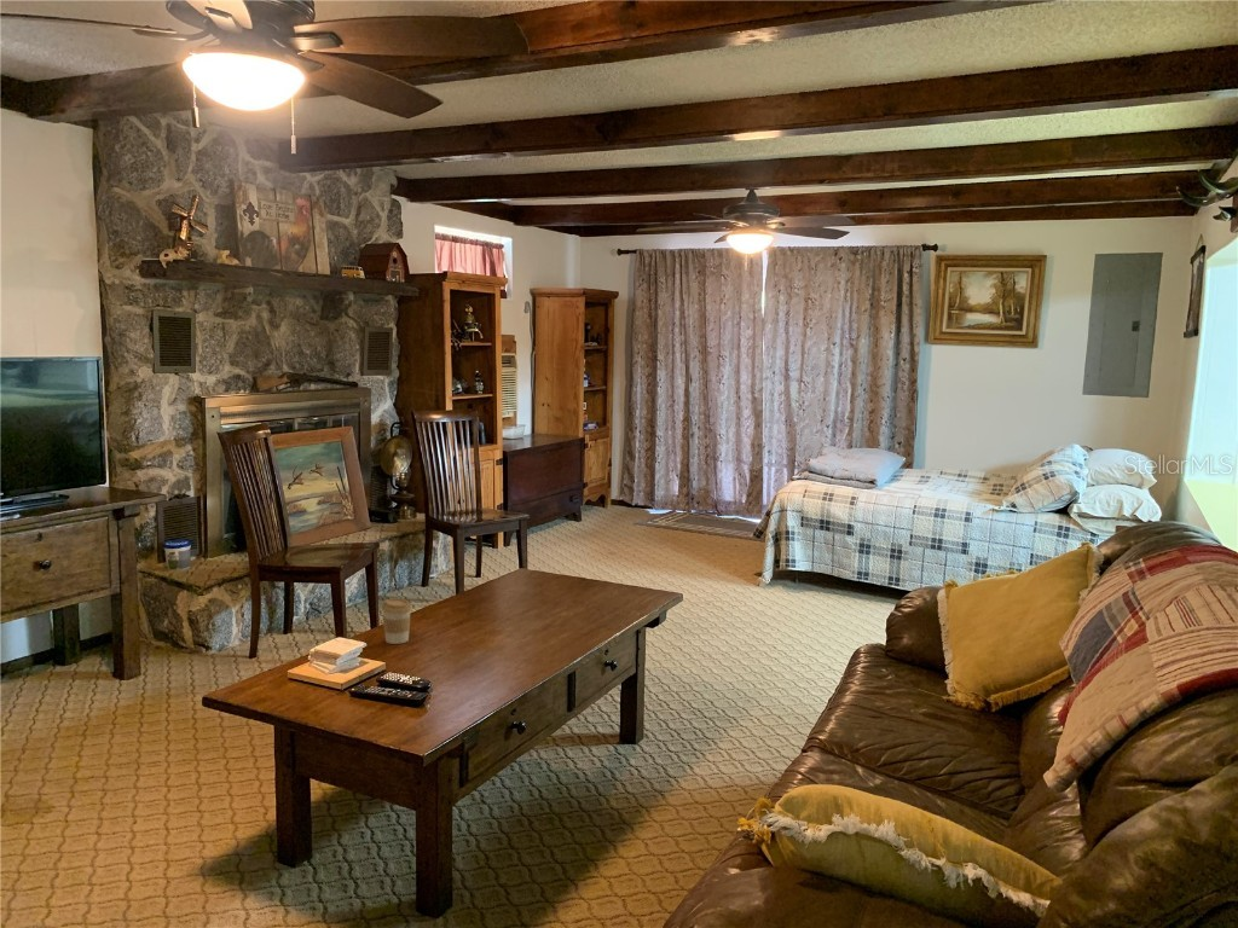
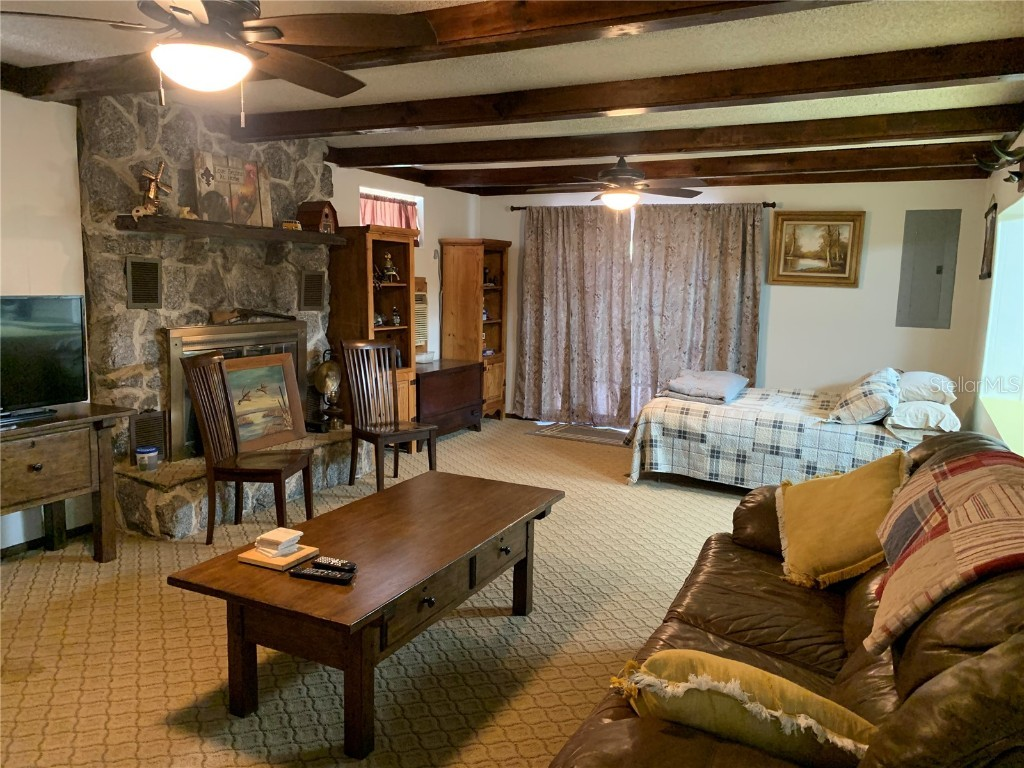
- coffee cup [381,597,413,645]
